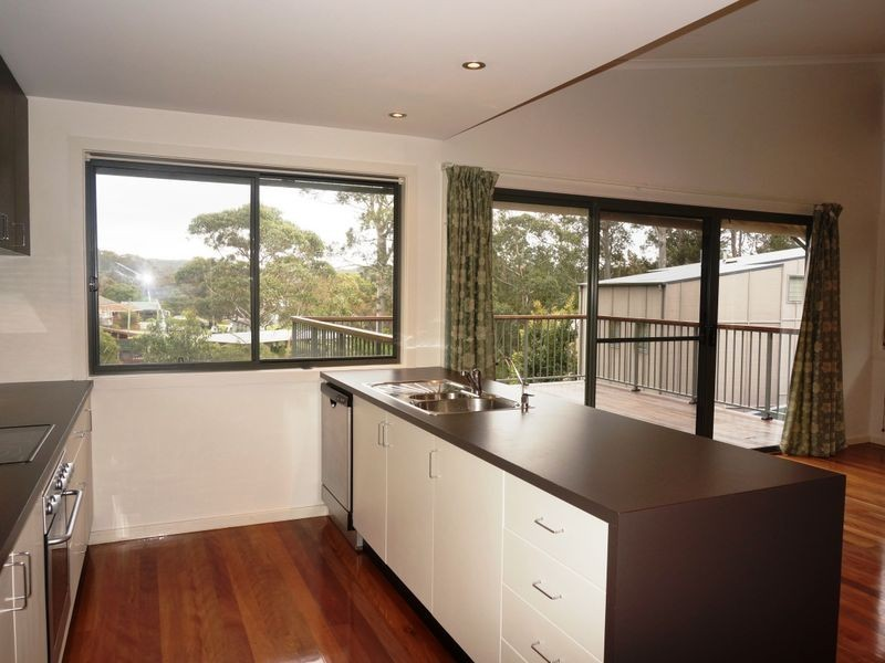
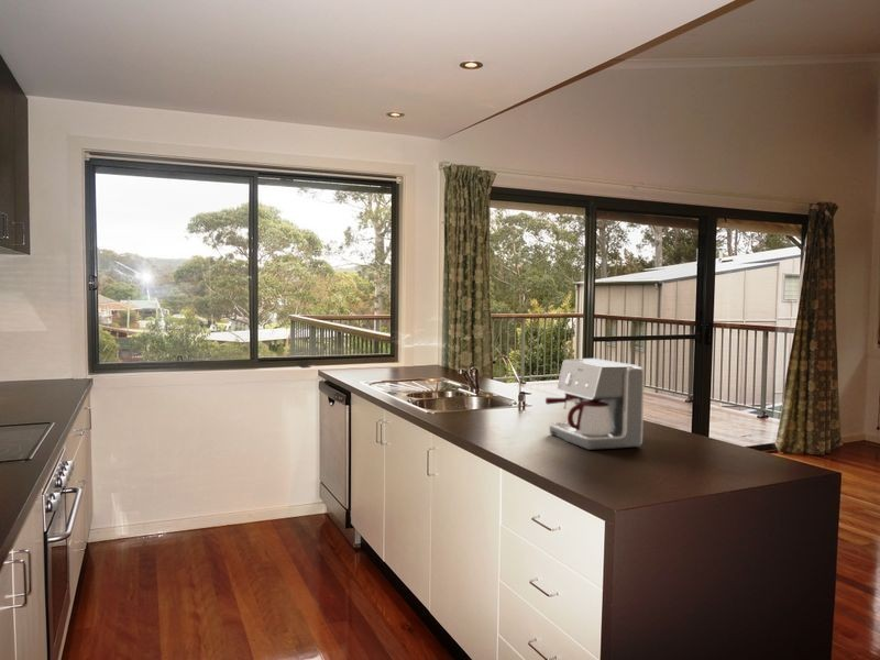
+ coffee maker [544,358,646,451]
